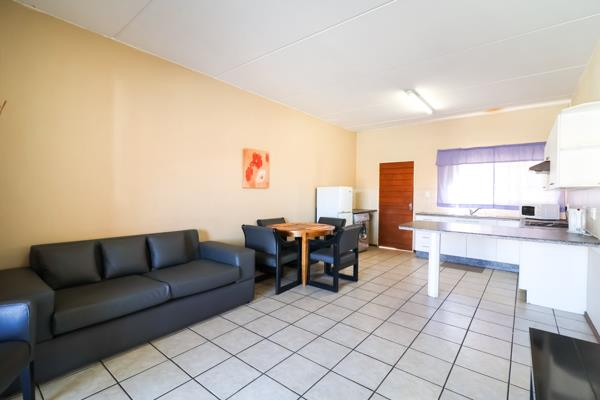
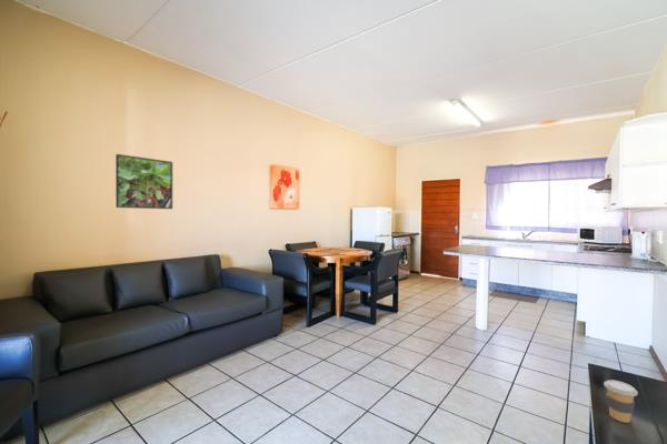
+ coffee cup [603,379,639,424]
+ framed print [115,153,173,210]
